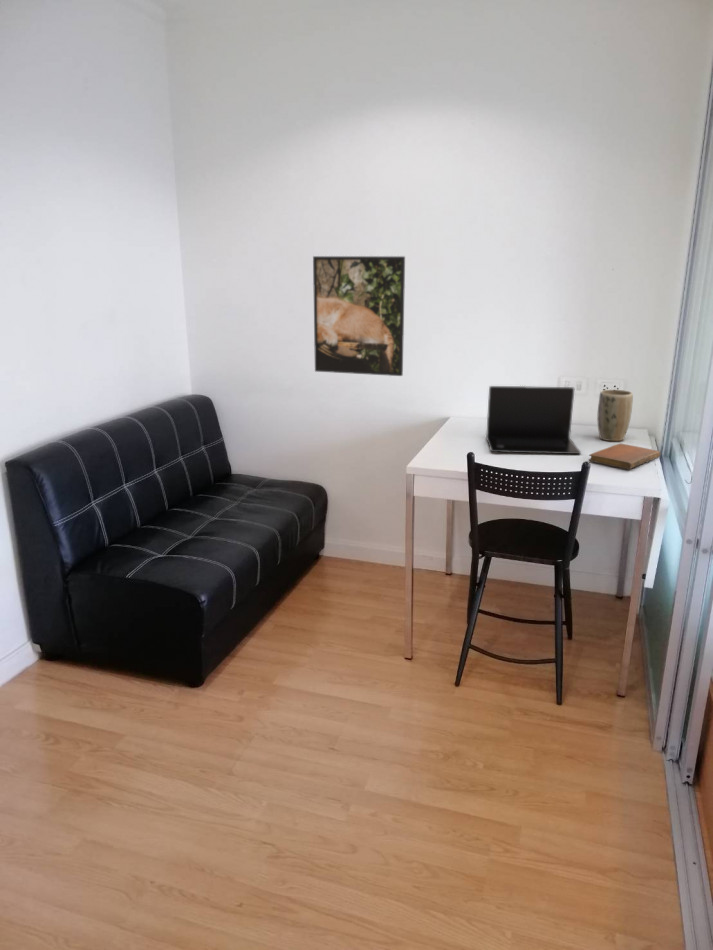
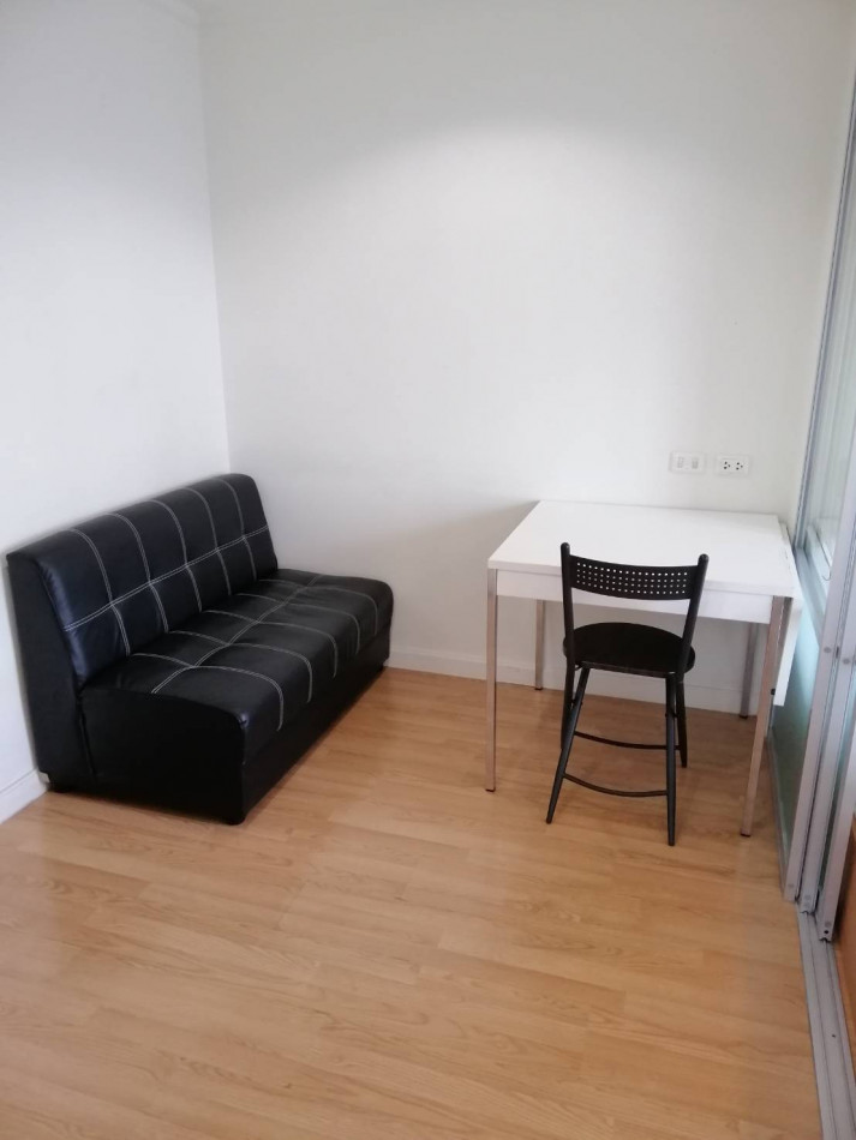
- notebook [588,443,662,470]
- plant pot [596,388,634,442]
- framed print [312,255,406,377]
- laptop [485,385,582,455]
